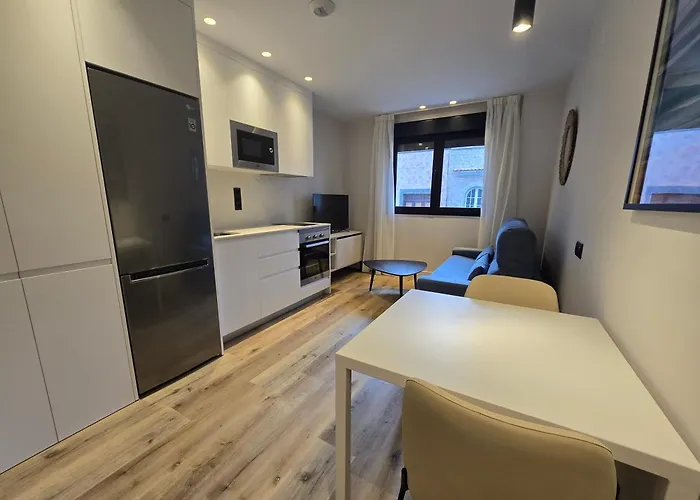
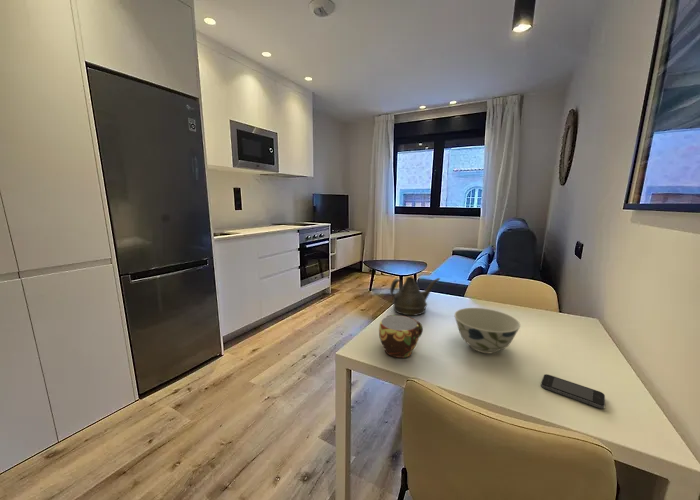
+ smartphone [540,373,606,409]
+ bowl [454,307,521,354]
+ teapot [389,276,441,316]
+ cup [378,314,424,359]
